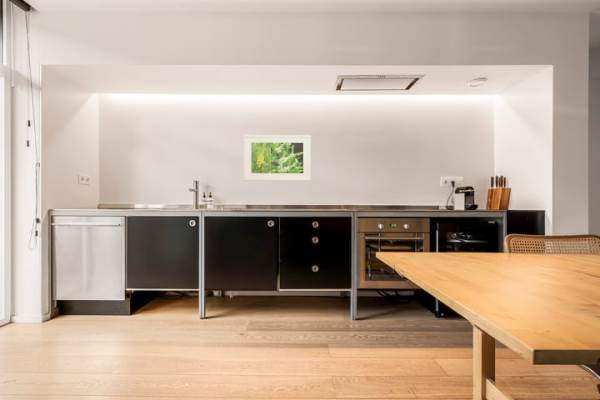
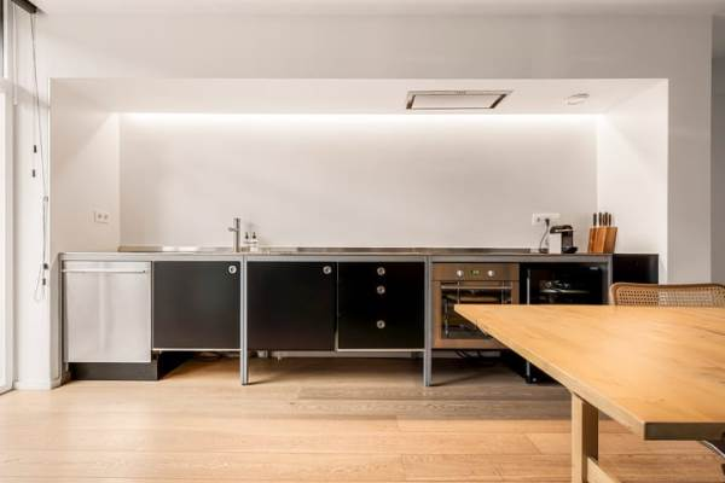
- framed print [243,134,312,182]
